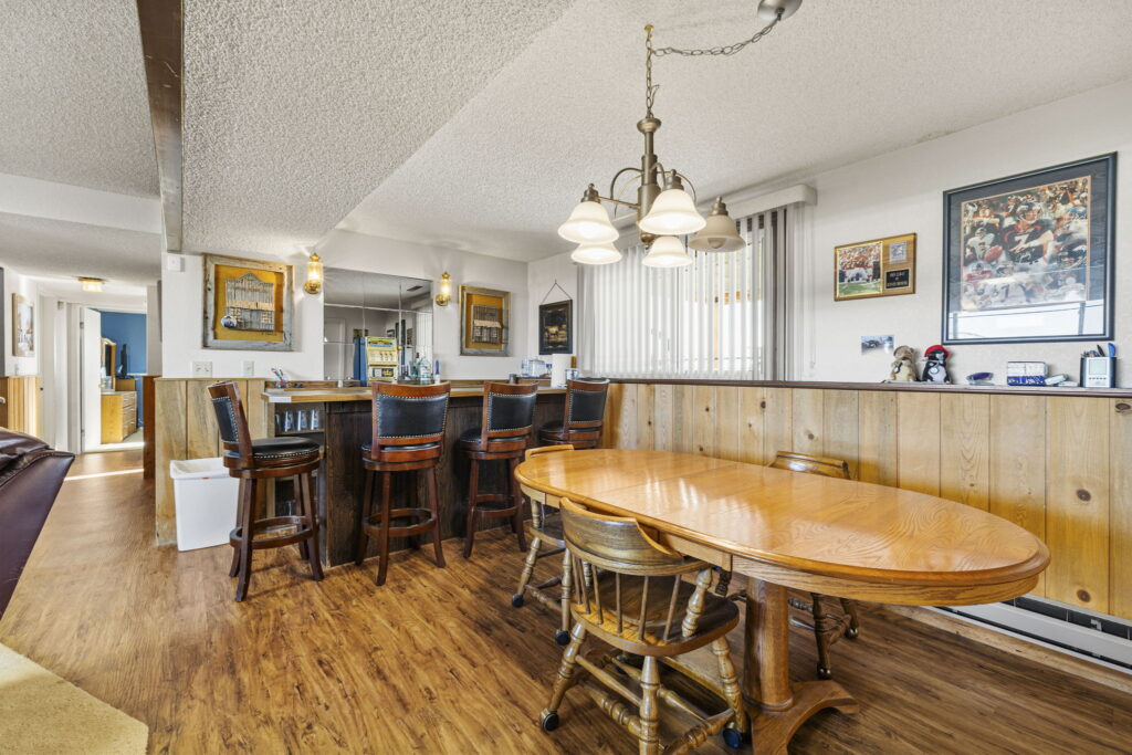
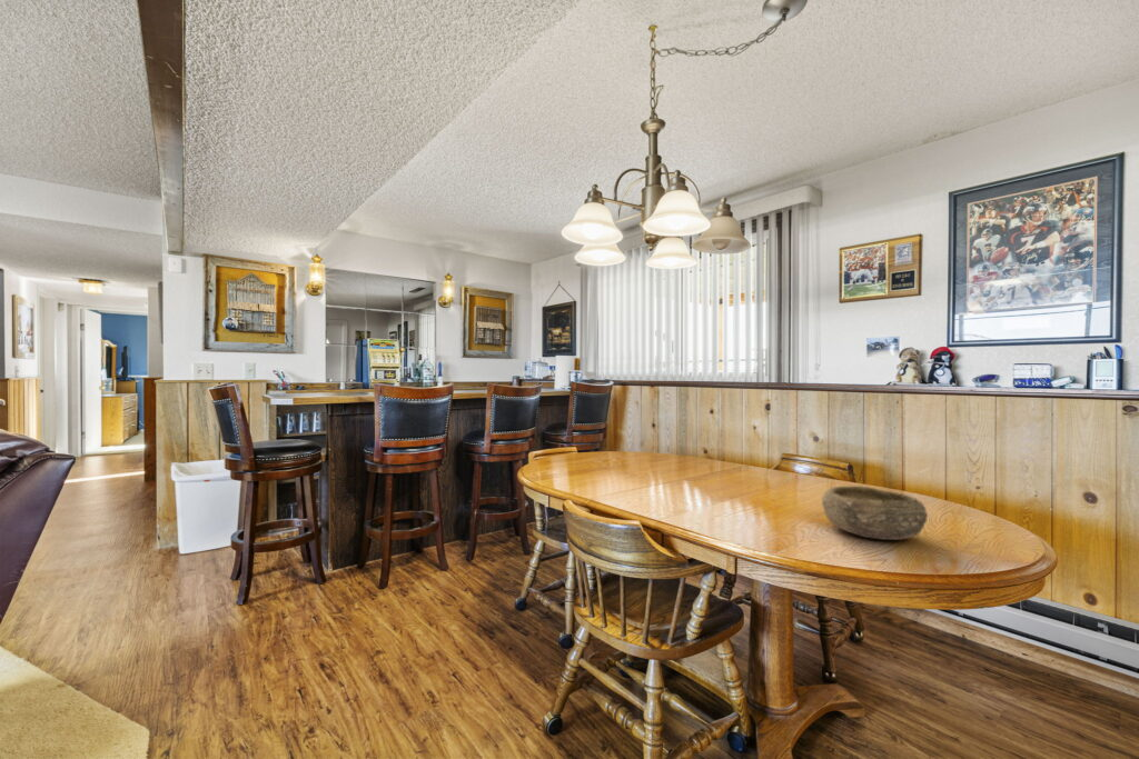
+ bowl [821,485,929,541]
